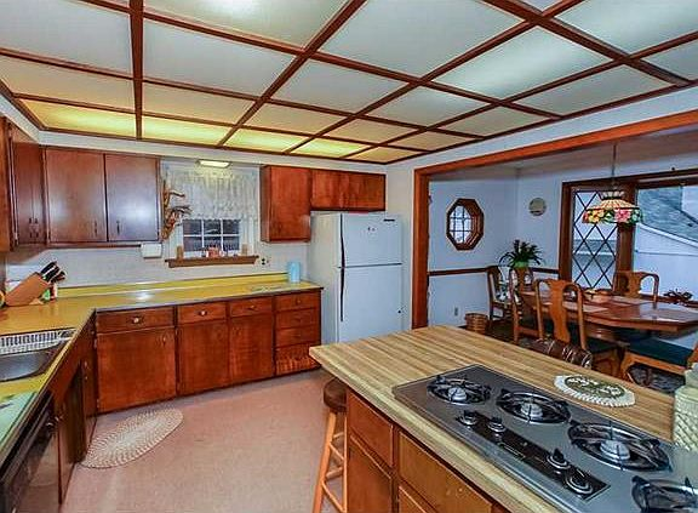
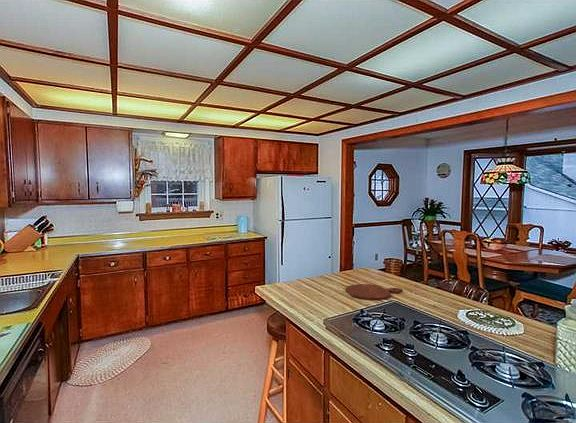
+ cutting board [345,283,404,301]
